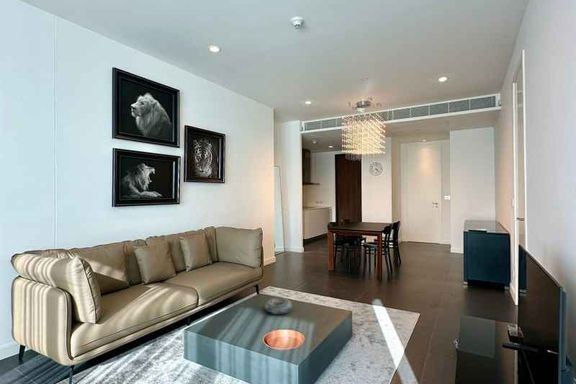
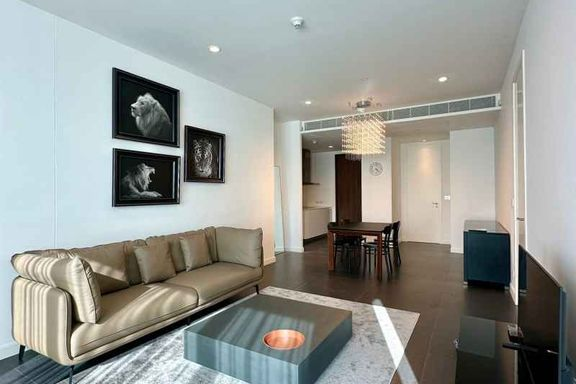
- decorative bowl [264,297,293,315]
